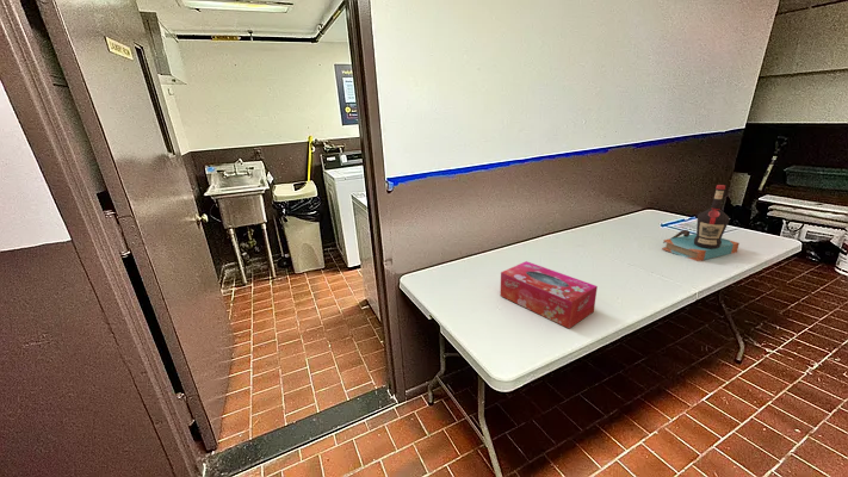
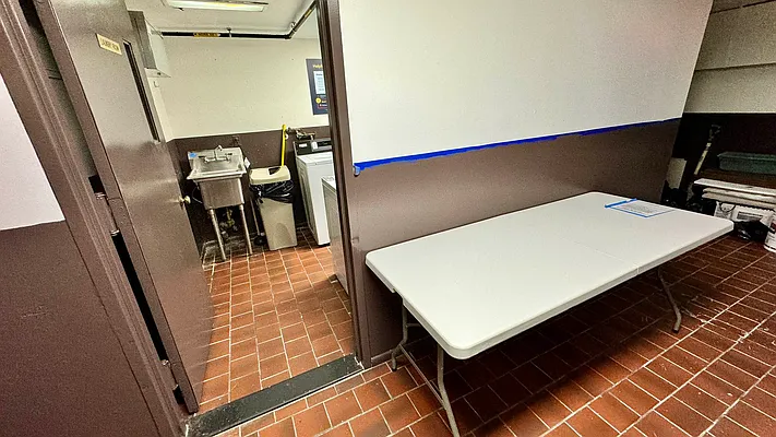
- bottle [661,184,741,262]
- tissue box [500,260,599,329]
